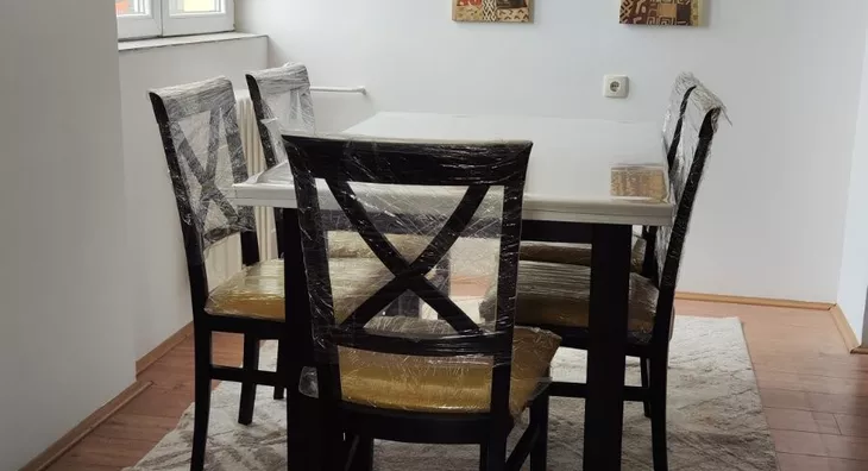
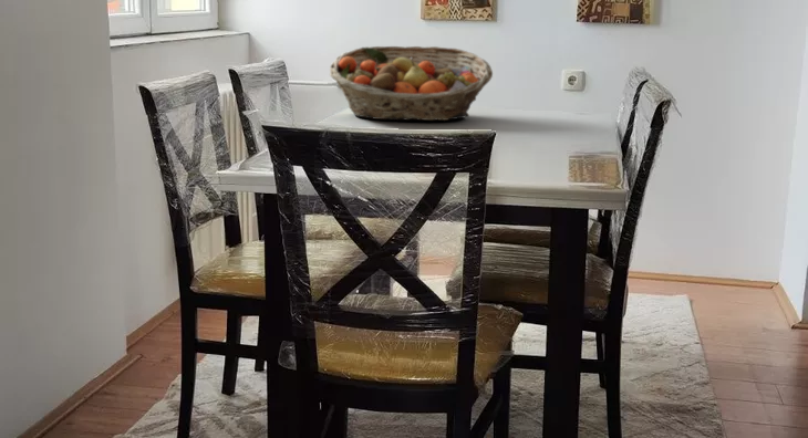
+ fruit basket [329,45,494,122]
